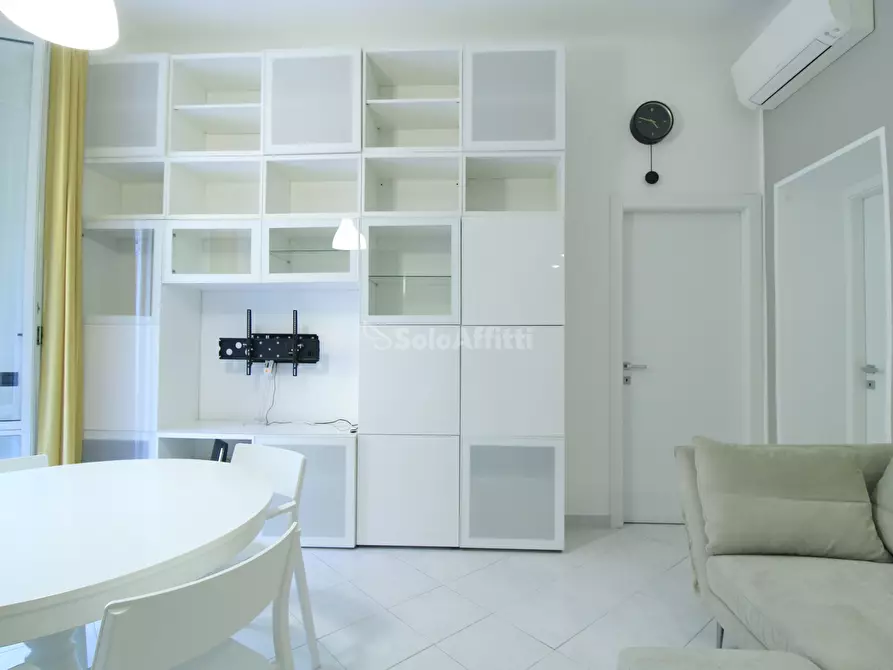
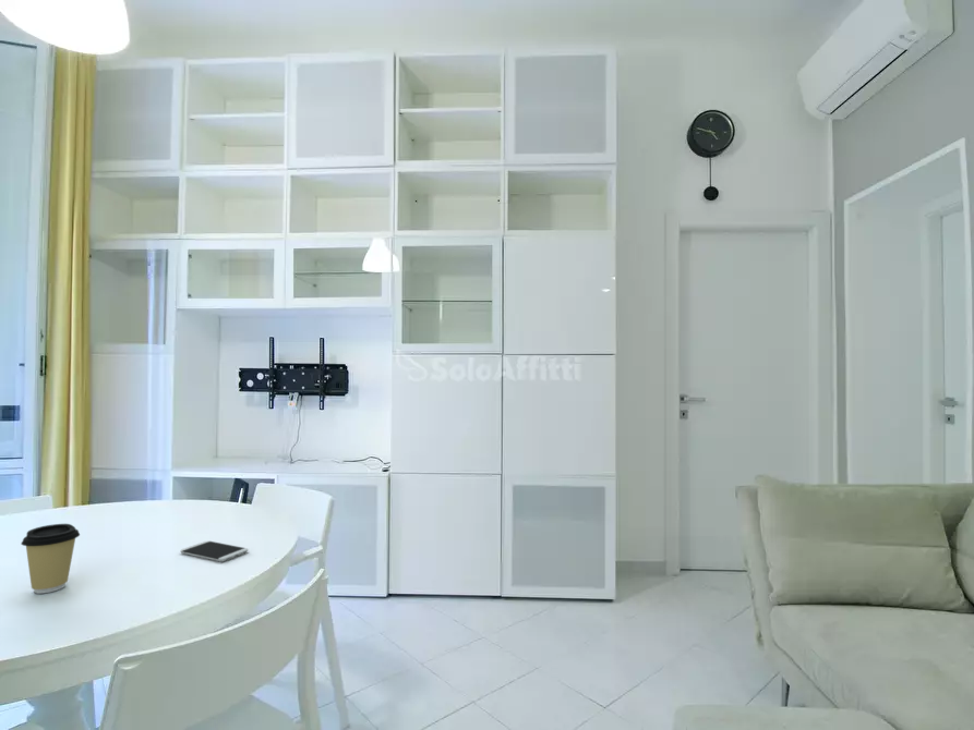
+ smartphone [180,540,249,562]
+ coffee cup [21,523,81,595]
